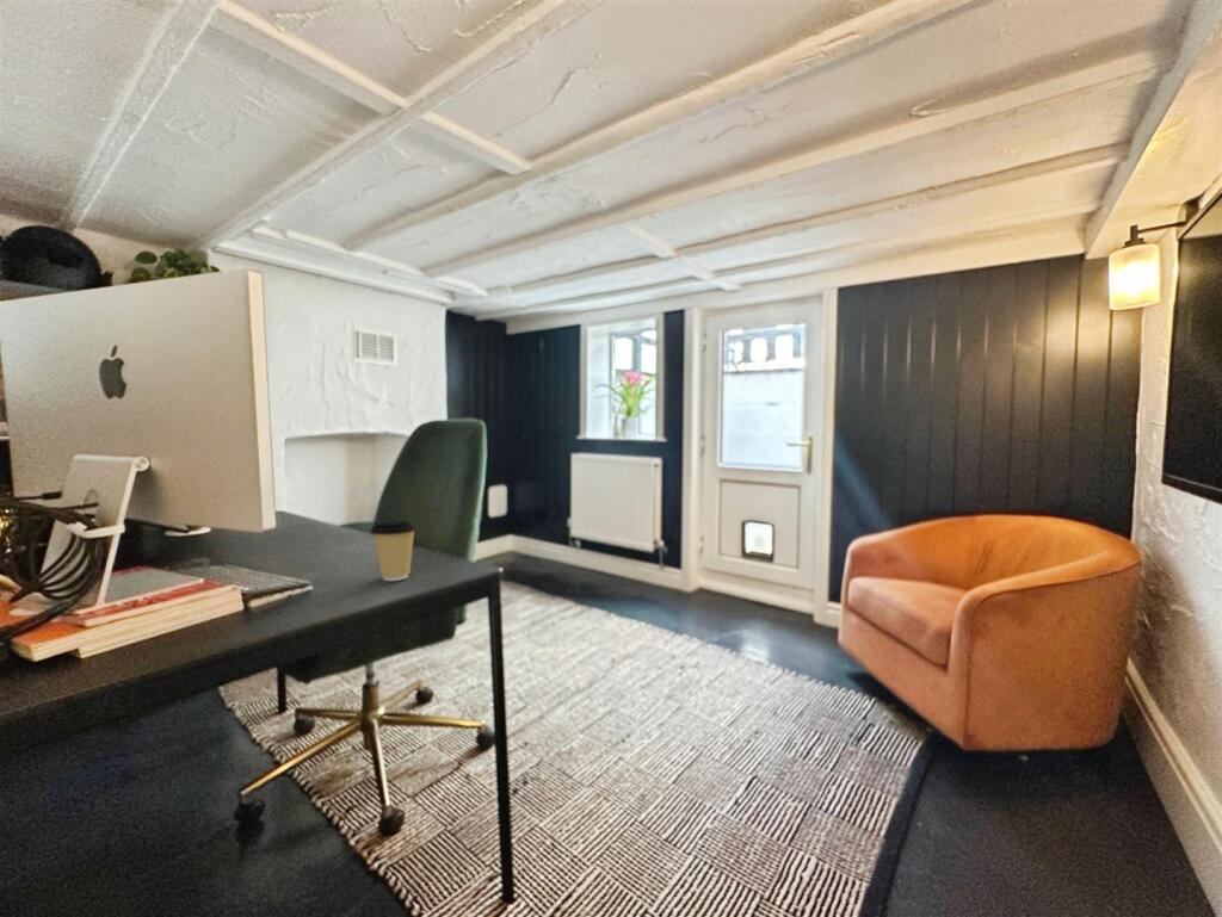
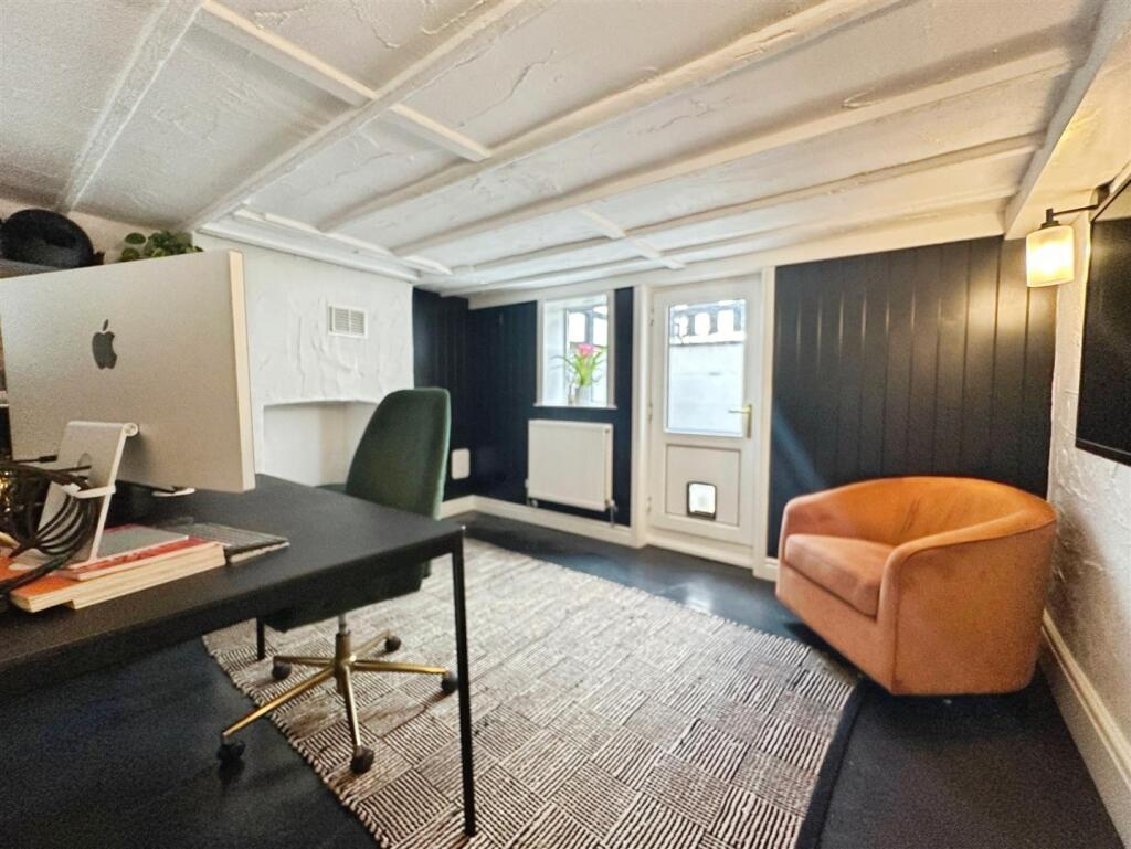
- coffee cup [370,519,419,582]
